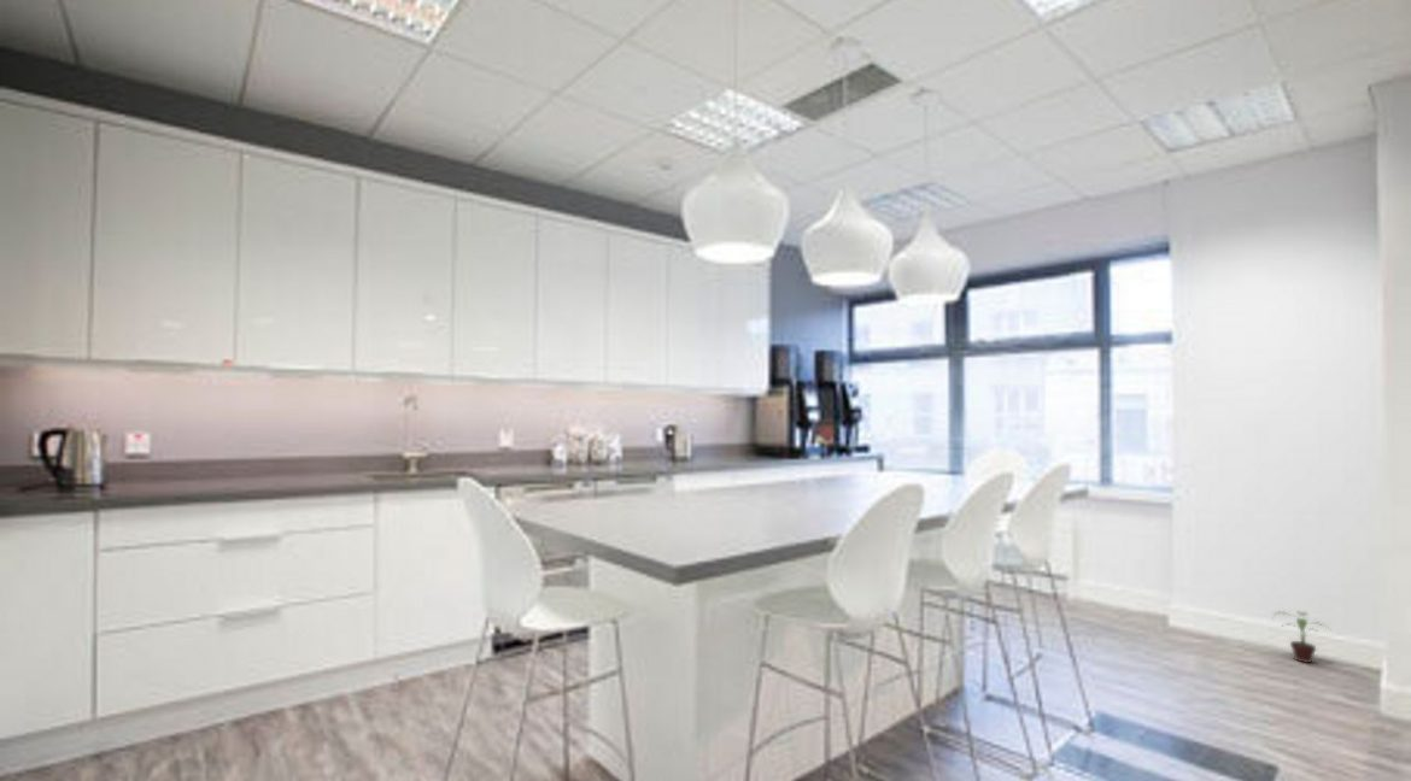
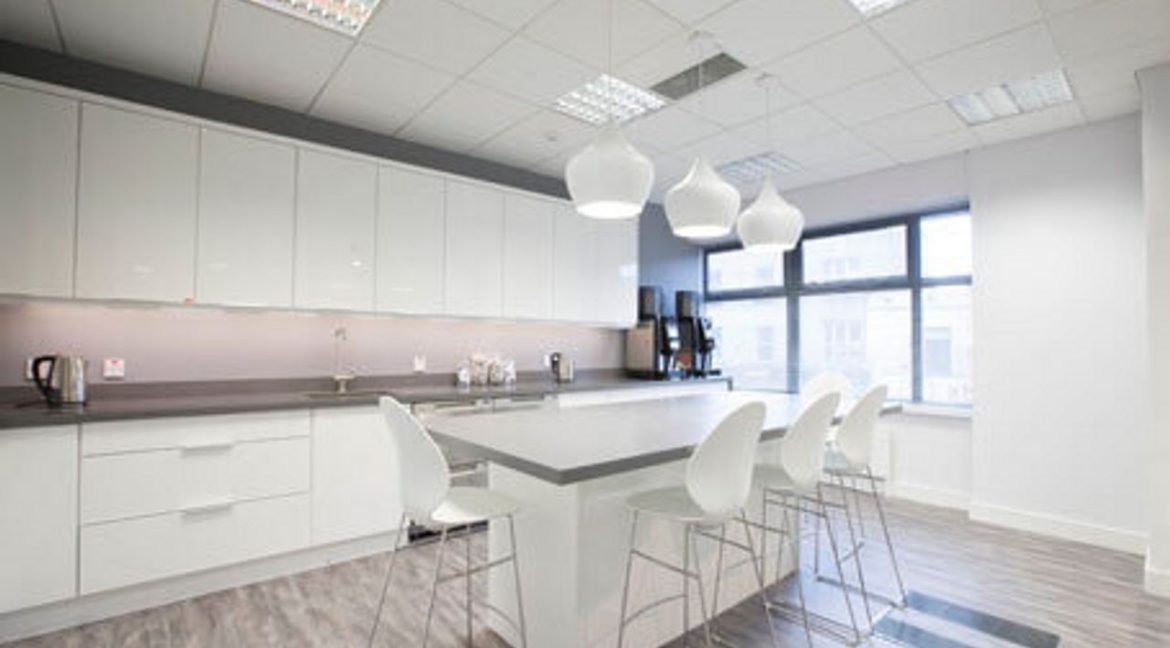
- potted plant [1270,610,1331,664]
